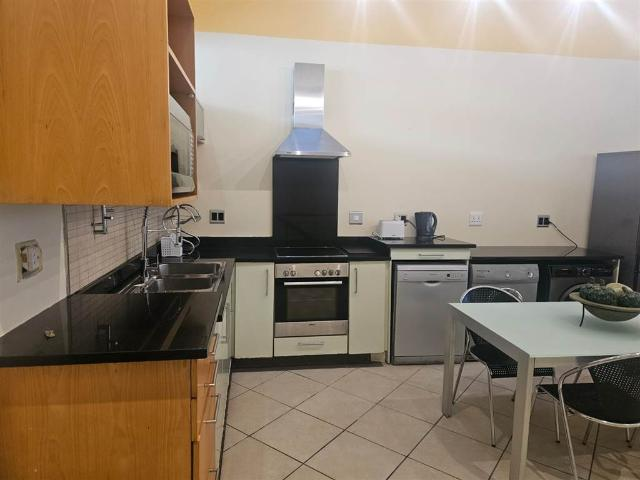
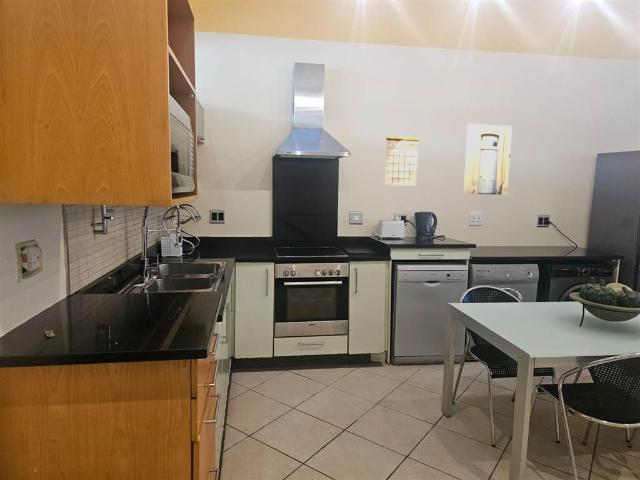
+ calendar [384,128,420,187]
+ wall art [463,123,513,196]
